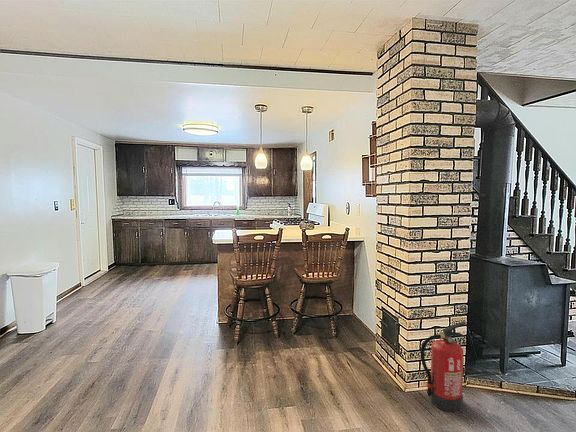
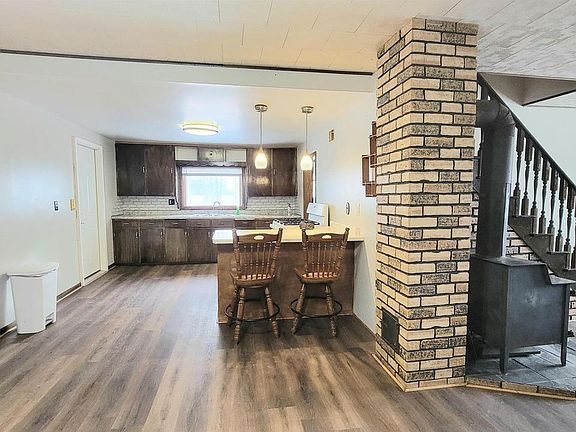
- fire extinguisher [420,321,467,413]
